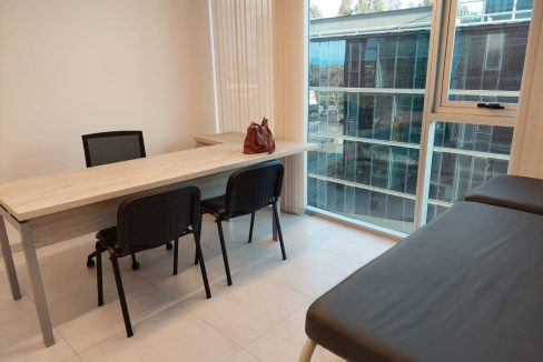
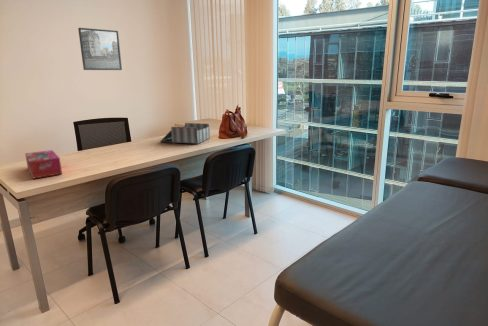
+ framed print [77,27,123,71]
+ tissue box [24,149,63,180]
+ desk organizer [159,122,211,145]
